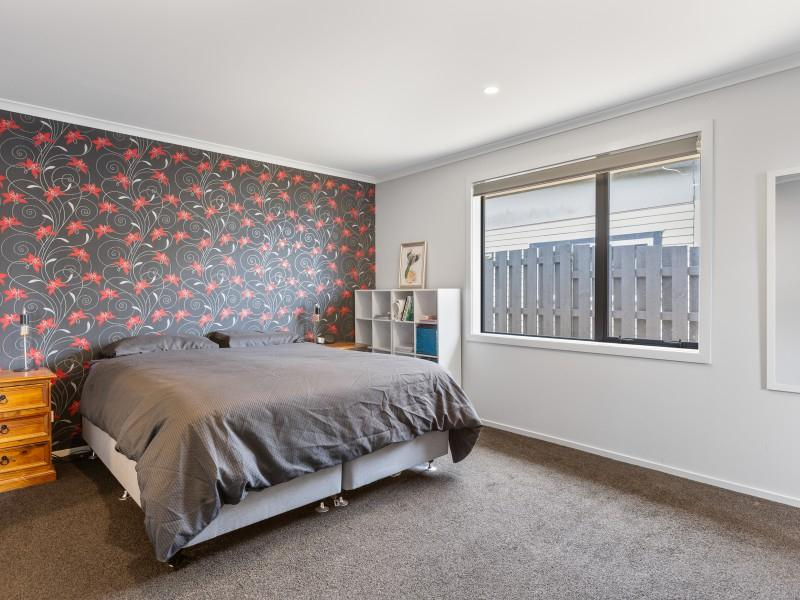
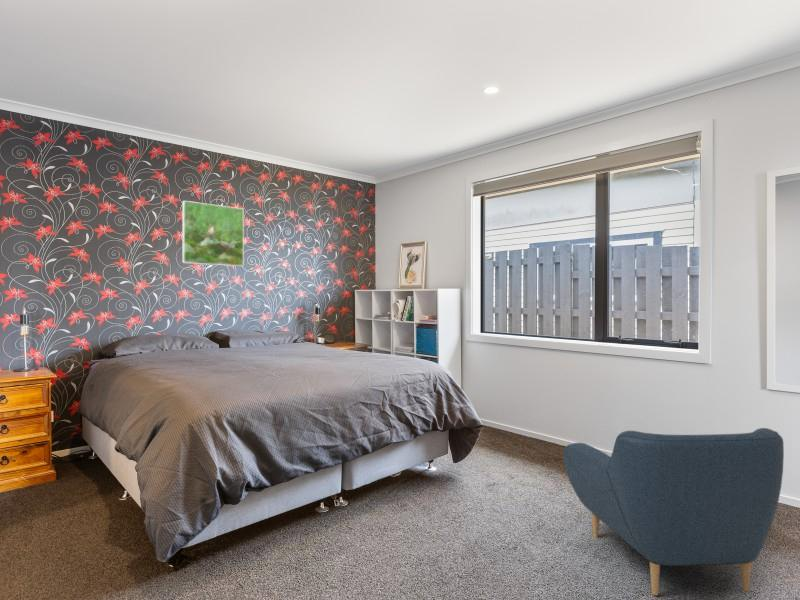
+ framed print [181,200,245,267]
+ armchair [562,427,785,596]
